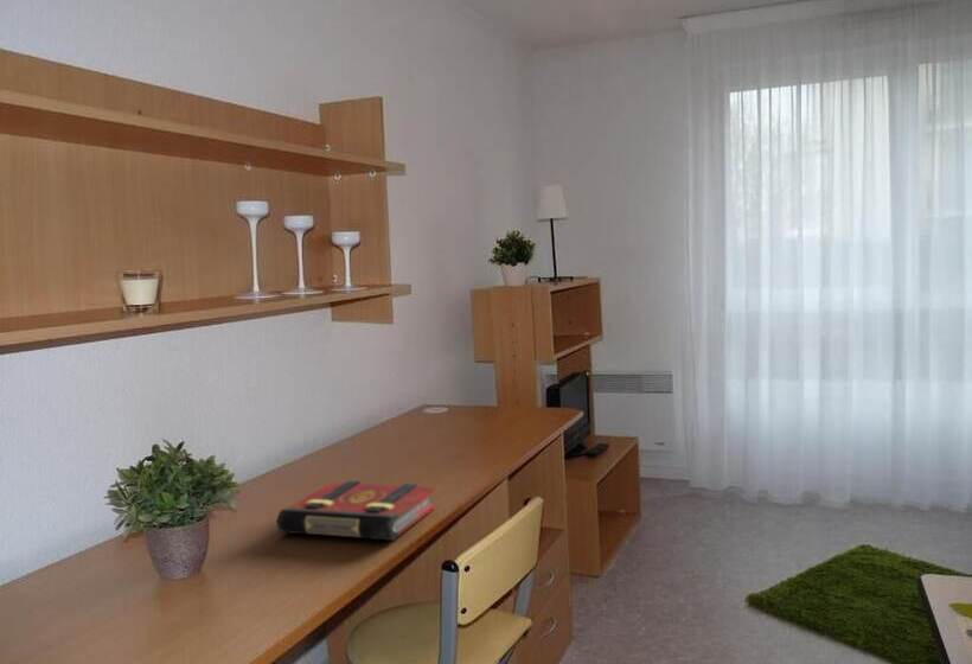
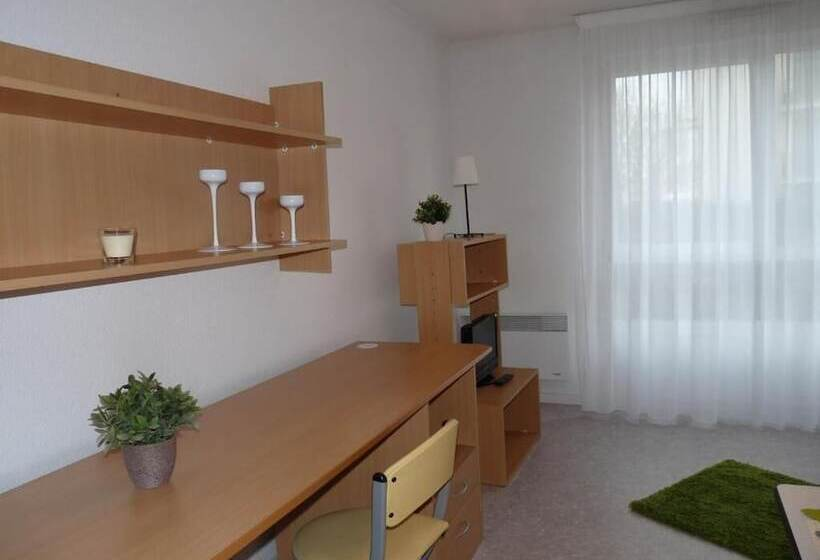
- book [276,479,436,542]
